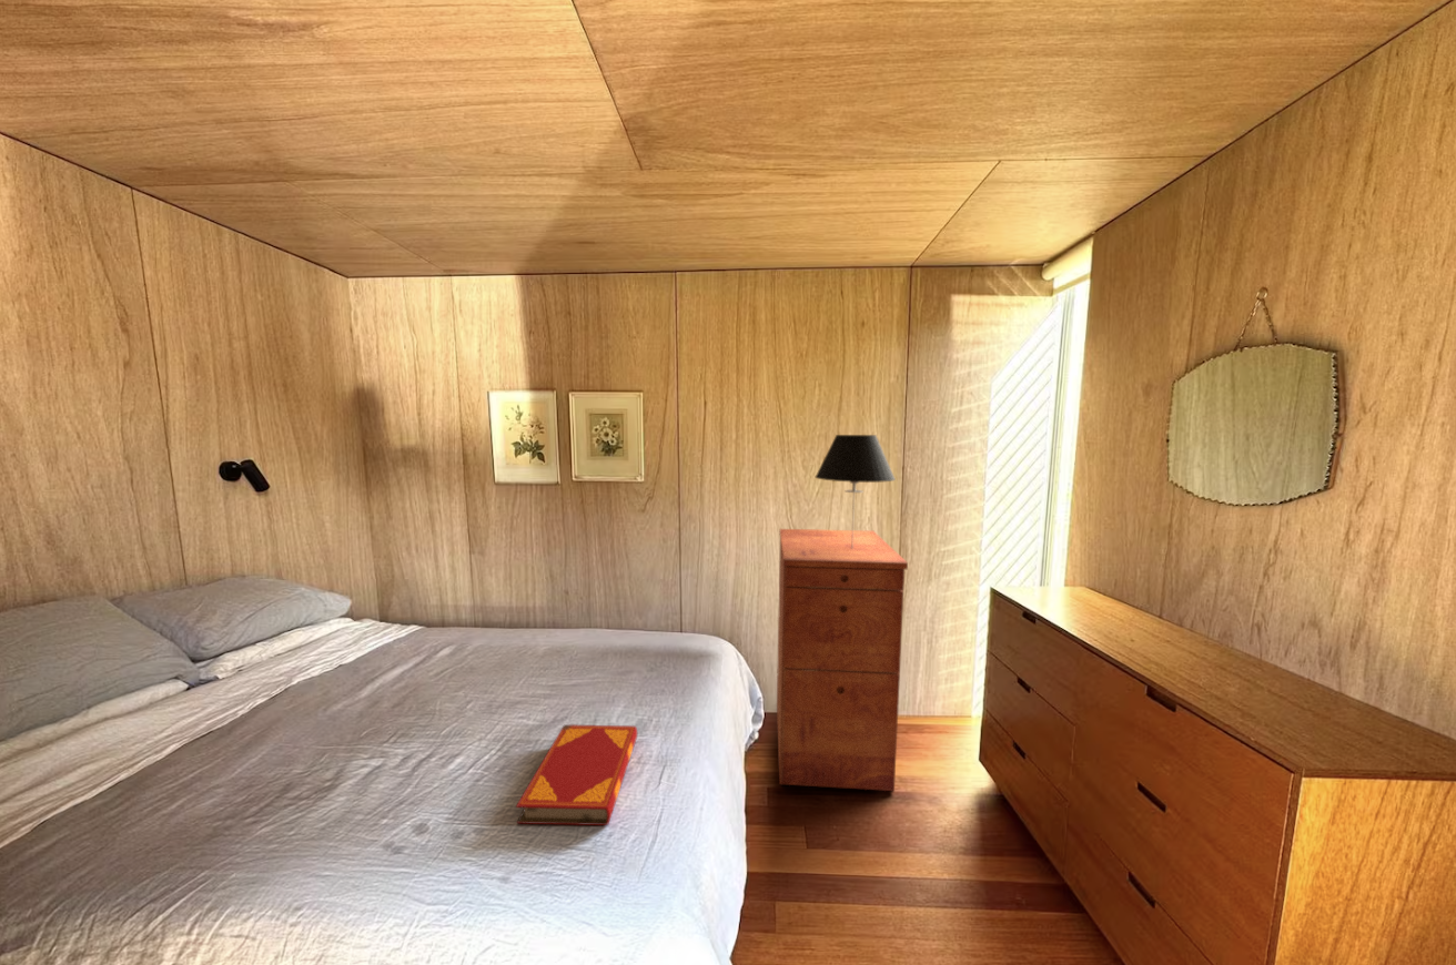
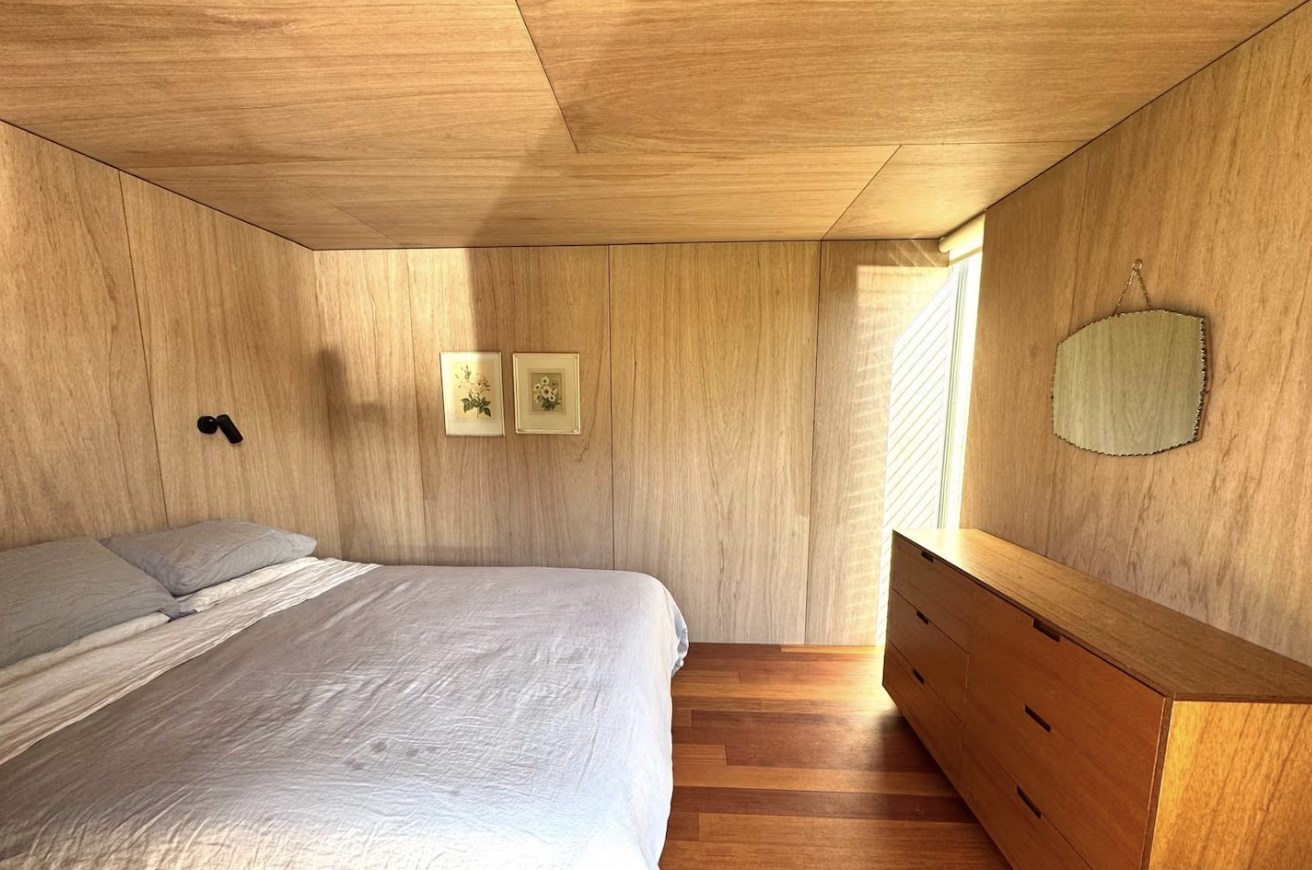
- filing cabinet [776,528,909,792]
- table lamp [815,434,897,548]
- hardback book [515,723,638,826]
